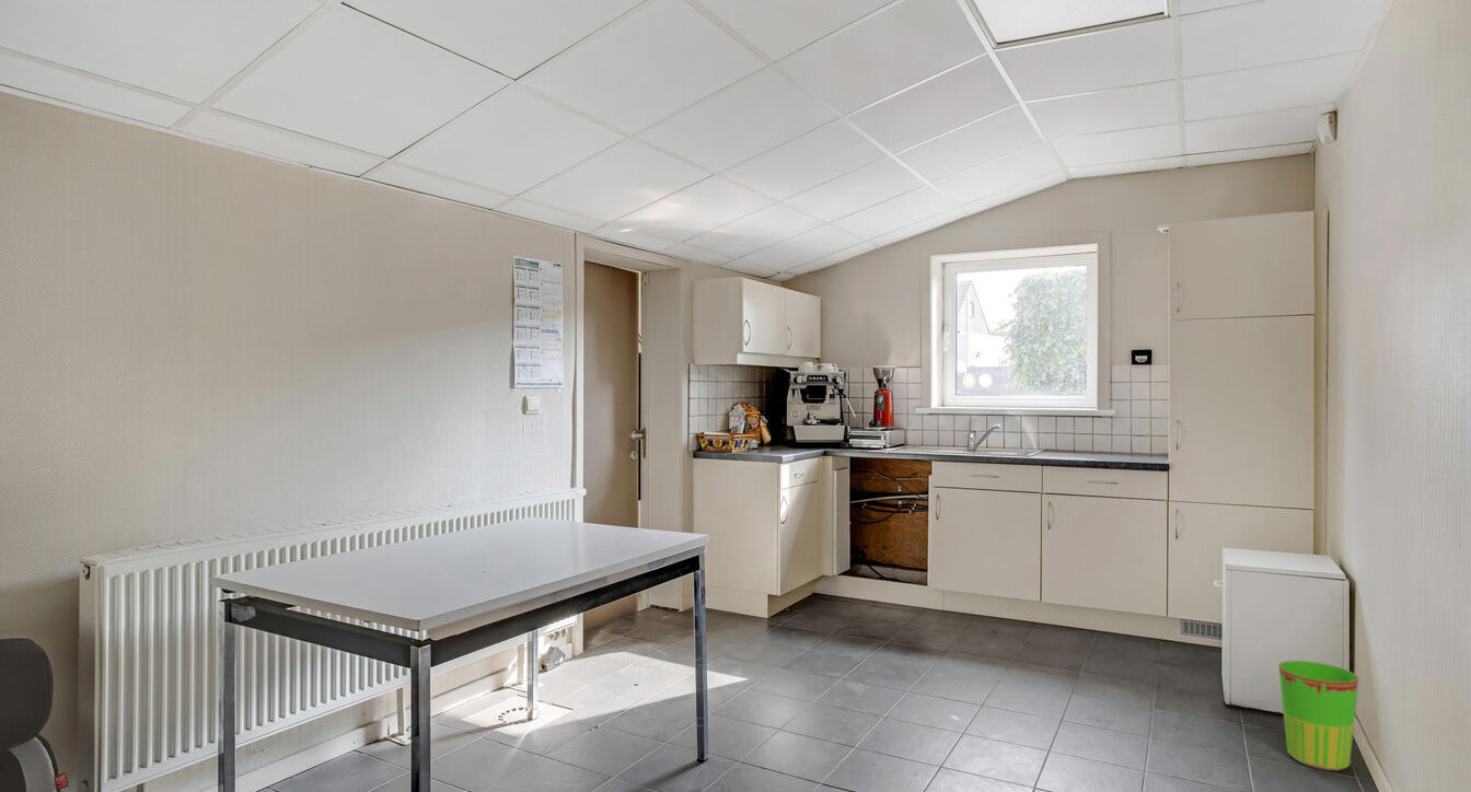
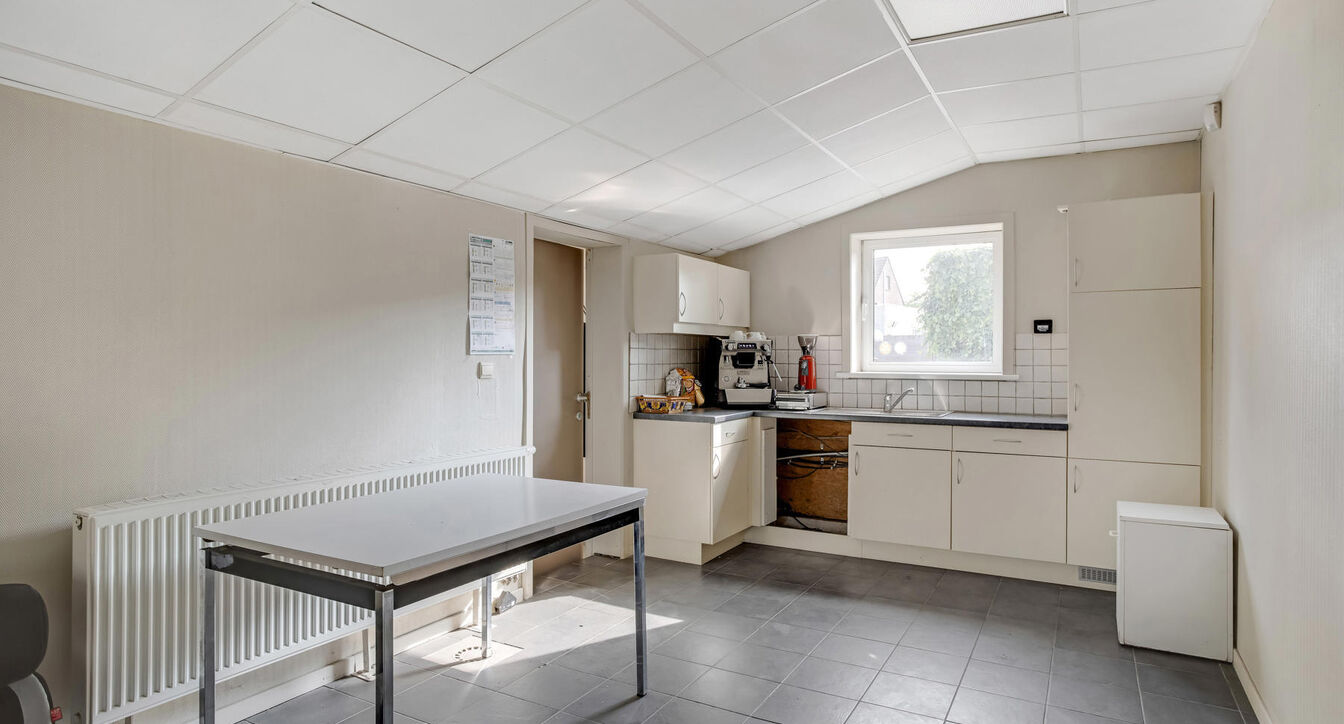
- waste bin [1277,660,1359,771]
